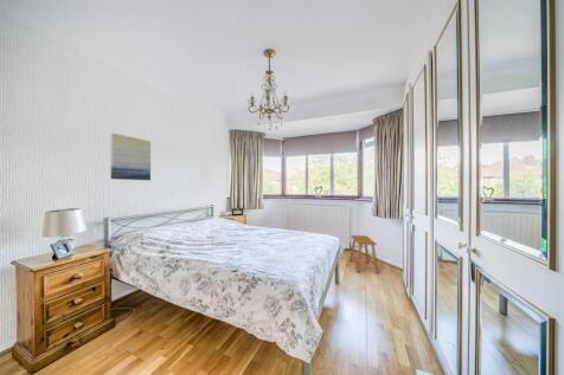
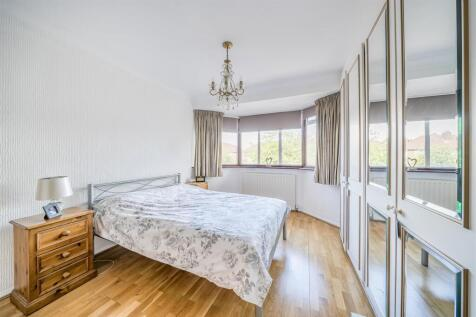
- wall art [110,132,152,181]
- stool [348,234,380,274]
